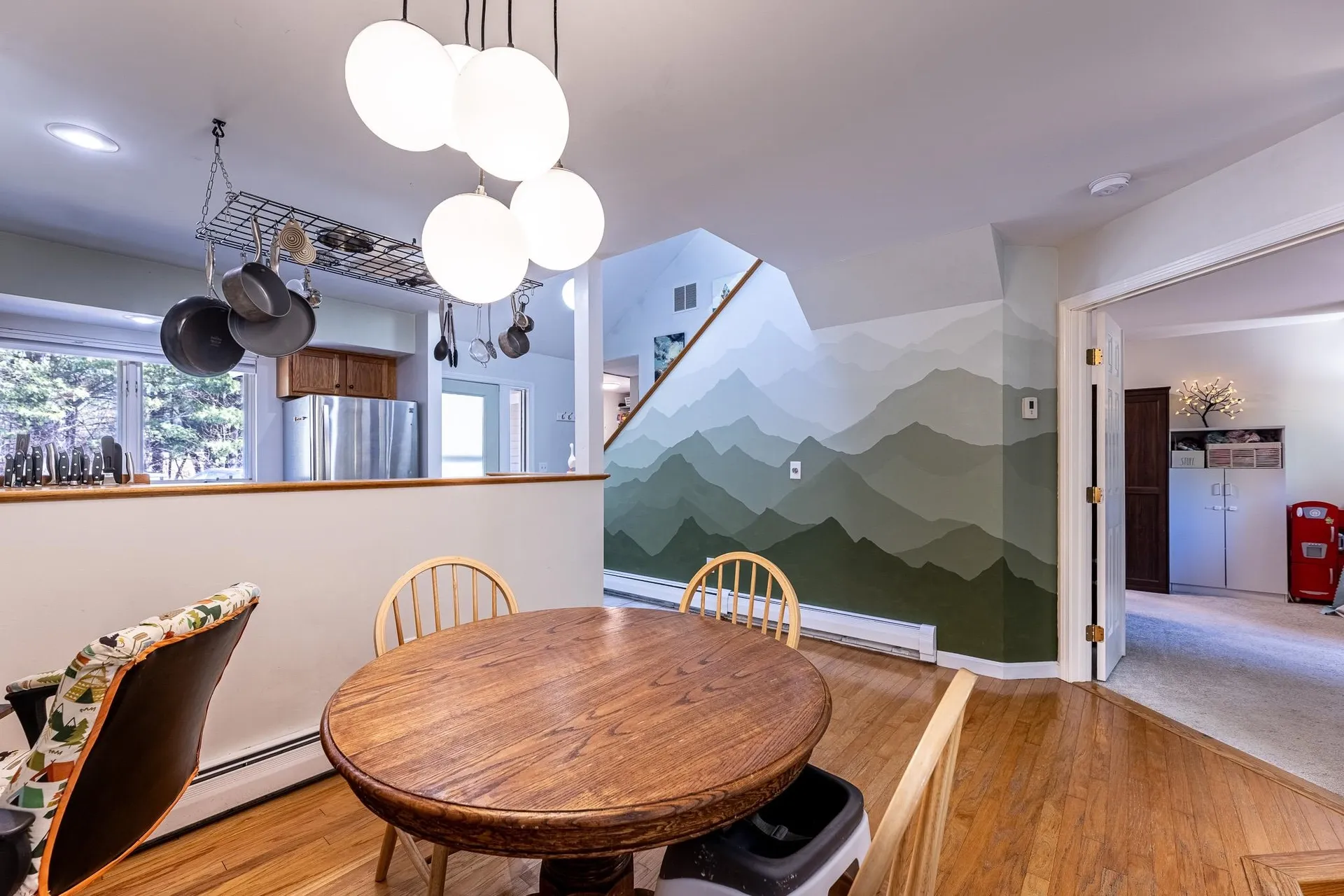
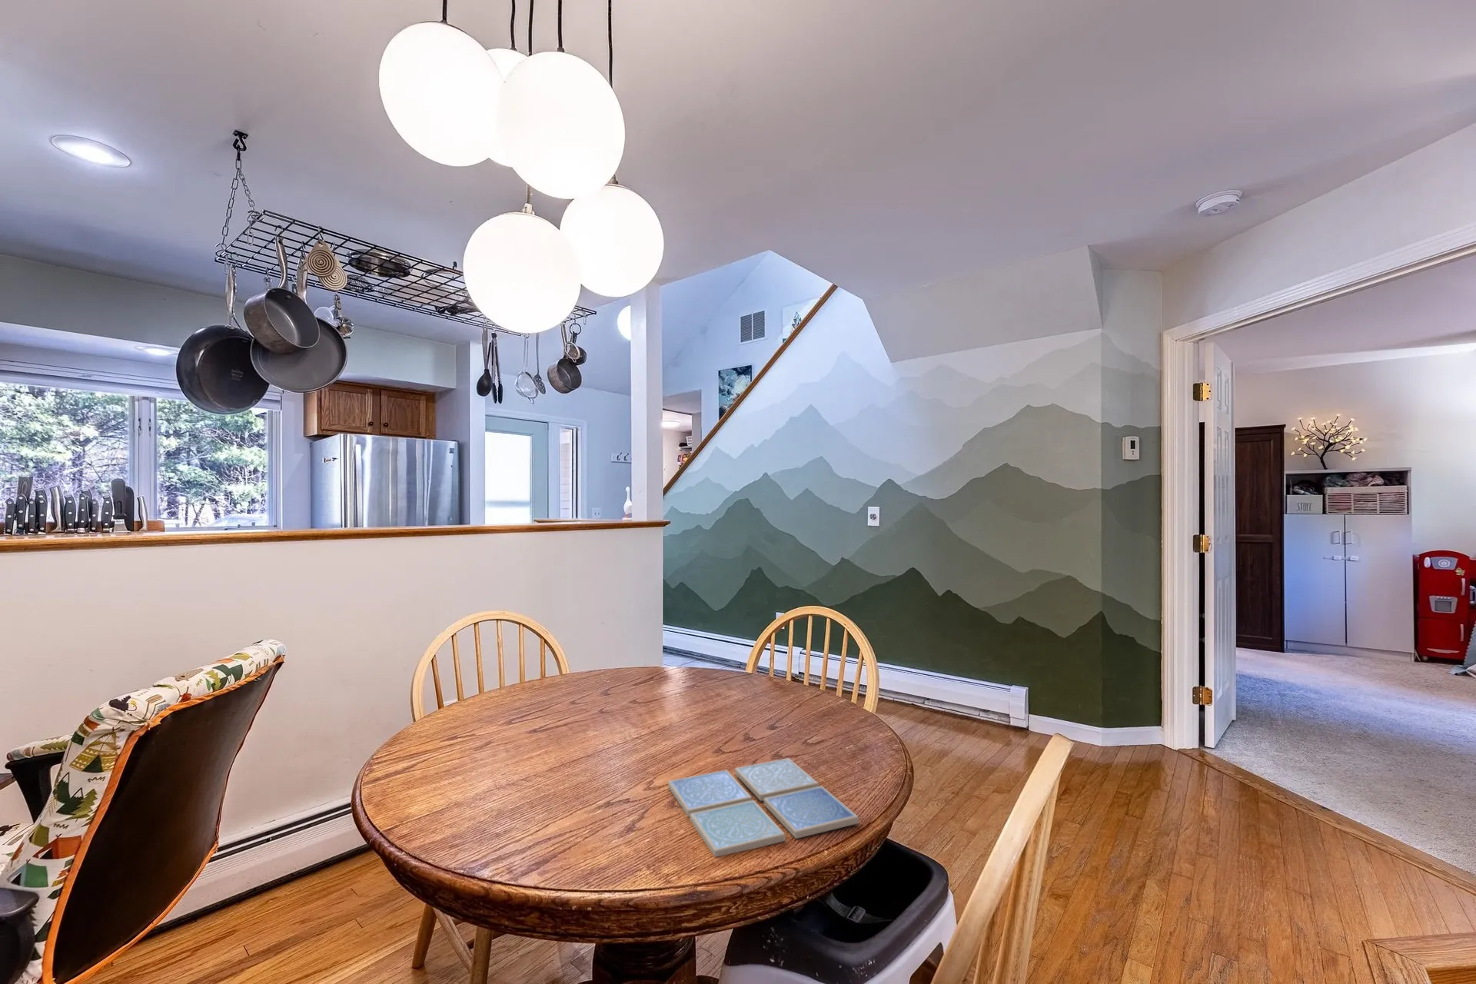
+ drink coaster [668,757,860,858]
